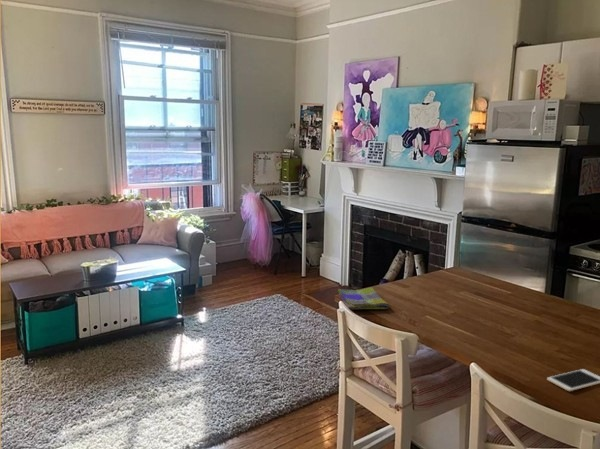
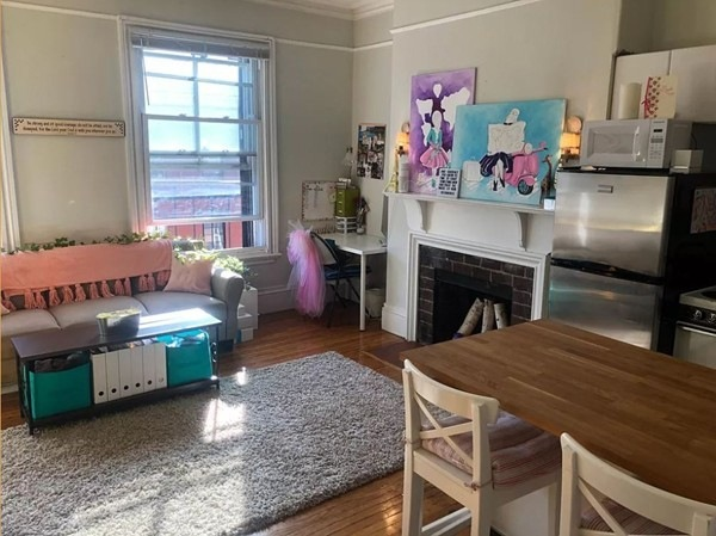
- cell phone [546,368,600,392]
- dish towel [337,287,391,310]
